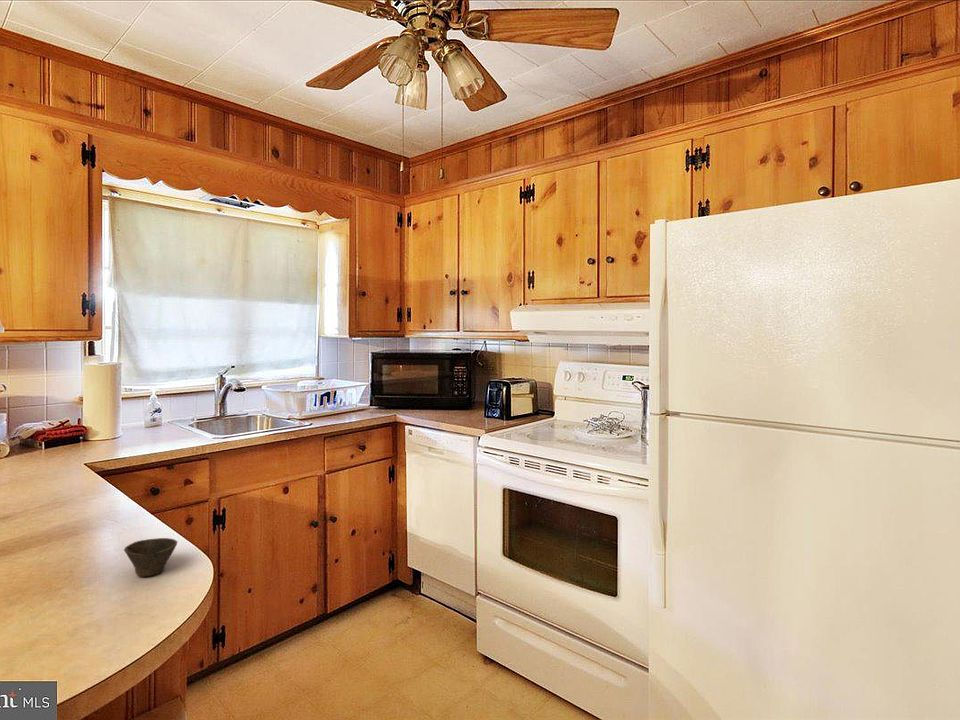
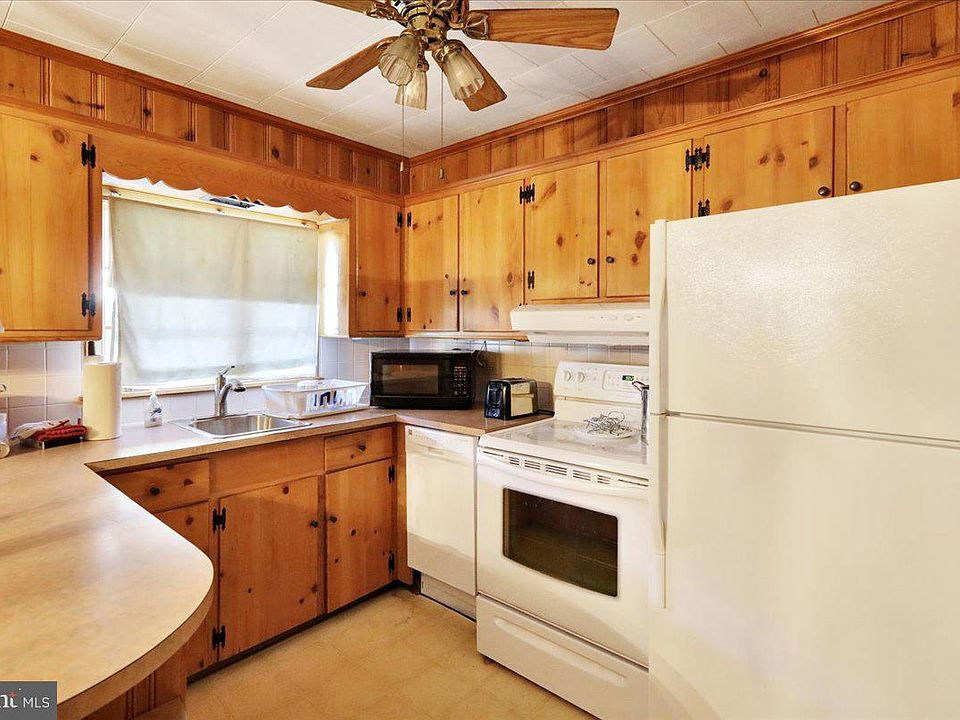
- cup [123,537,178,577]
